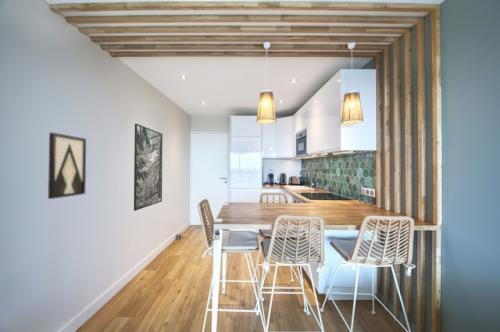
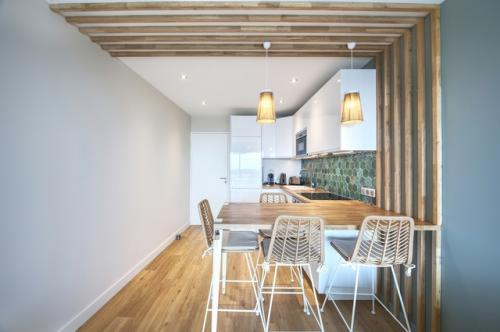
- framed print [133,123,163,212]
- wall art [47,132,87,200]
